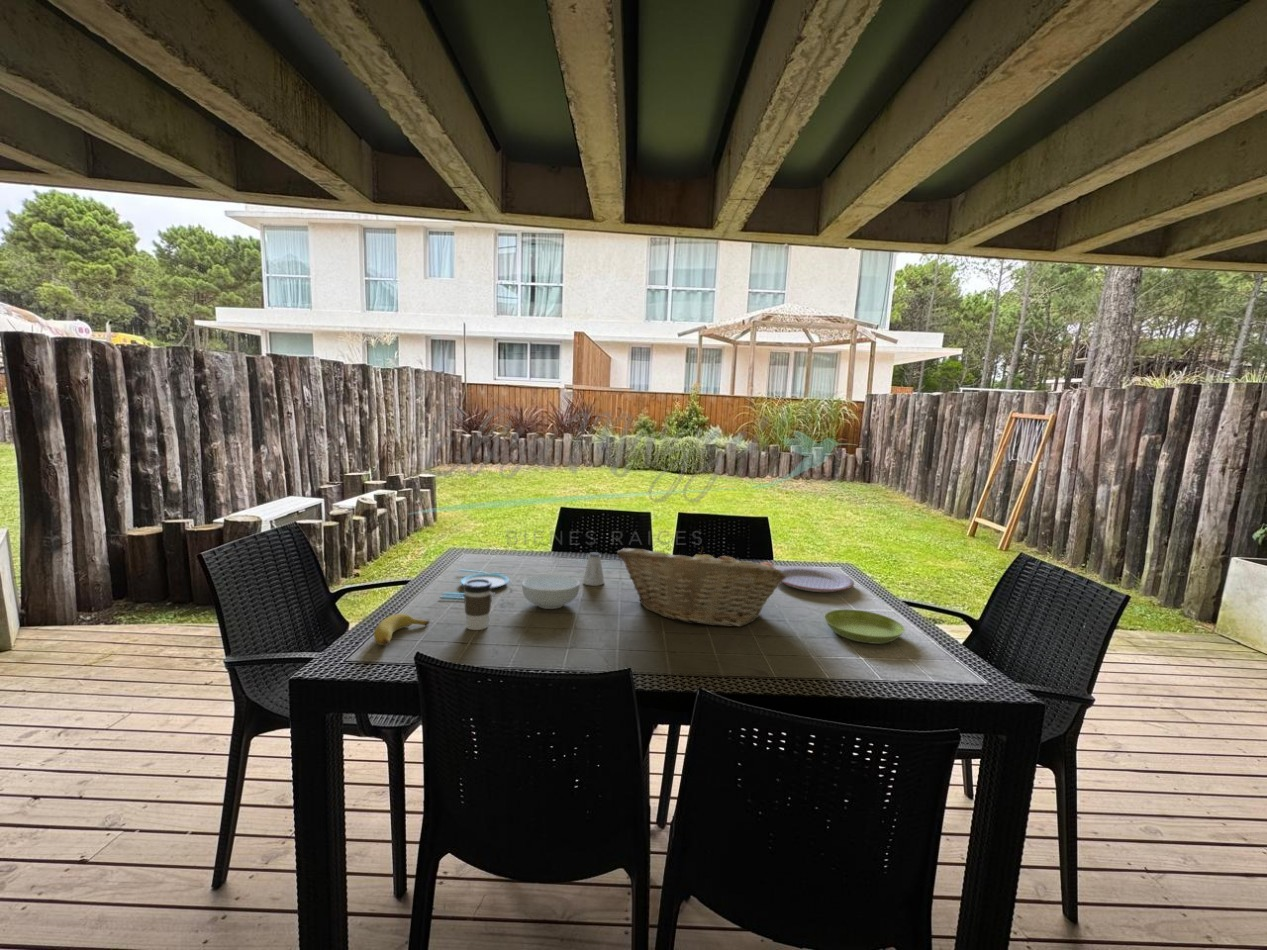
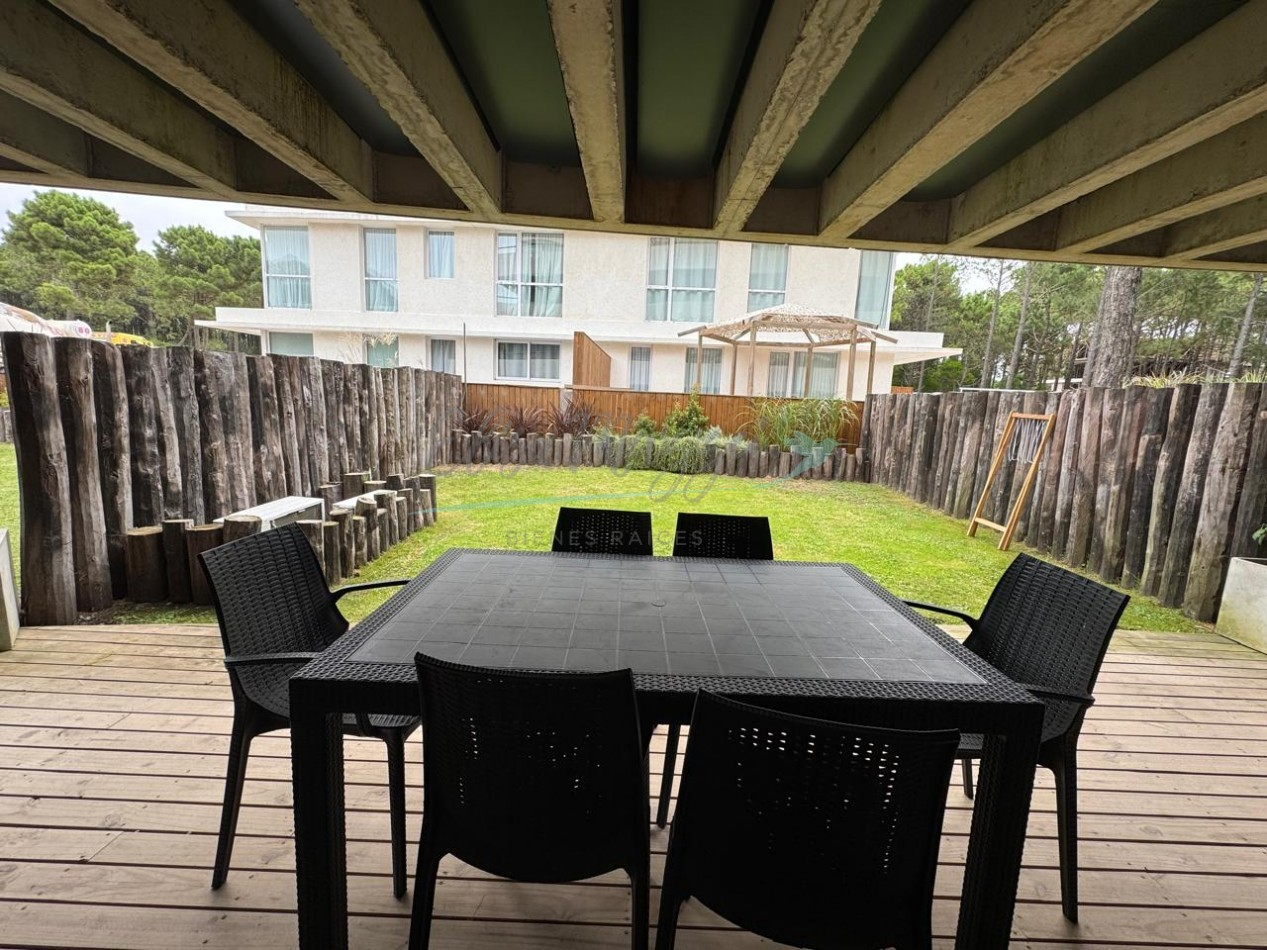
- cereal bowl [521,574,581,610]
- banana [373,613,430,647]
- plate [439,568,510,600]
- coffee cup [462,579,494,631]
- saltshaker [582,551,605,587]
- saucer [823,609,906,645]
- fruit basket [616,545,786,627]
- plate [777,566,855,593]
